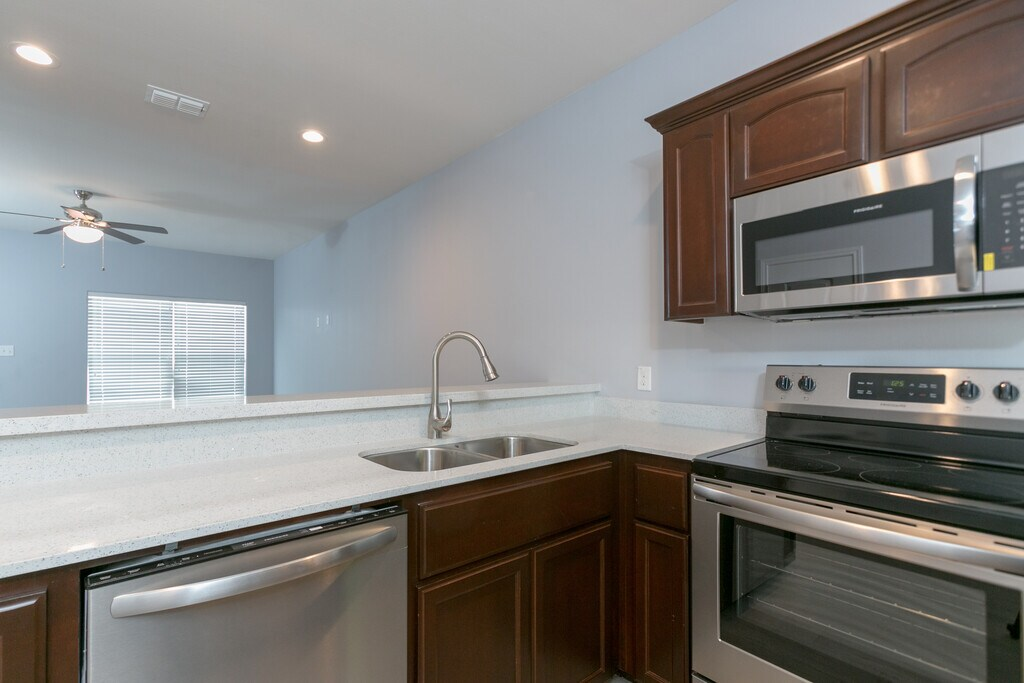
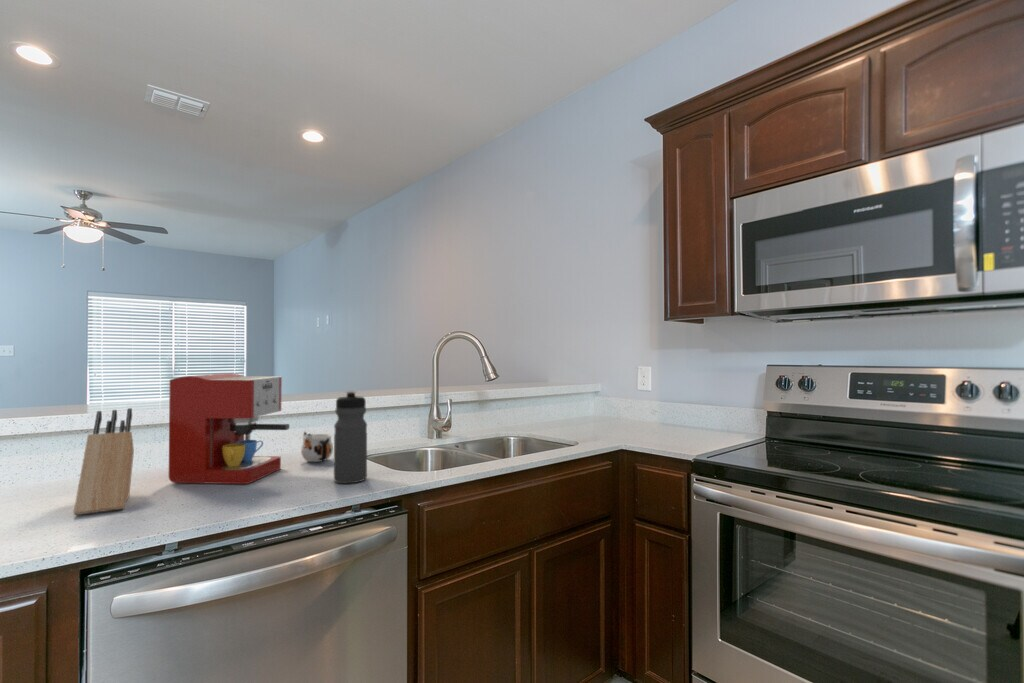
+ coffee maker [168,372,290,485]
+ knife block [72,407,135,516]
+ mug [300,431,334,463]
+ water bottle [333,390,368,485]
